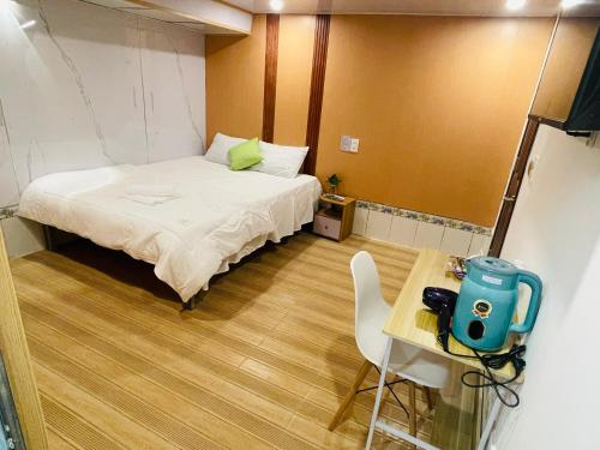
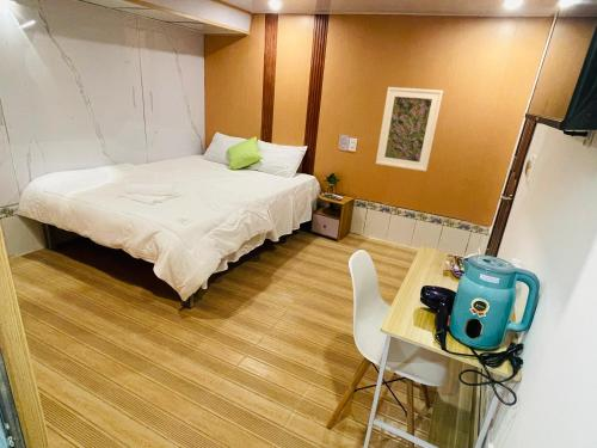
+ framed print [375,86,444,172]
